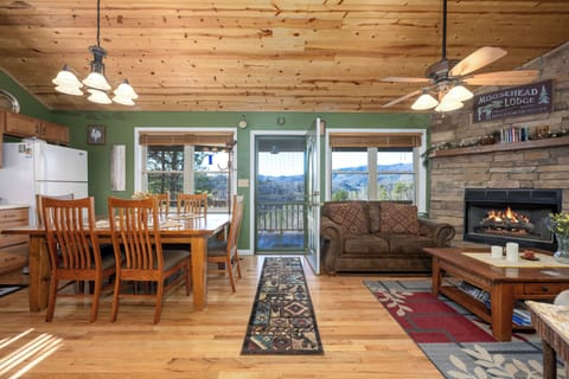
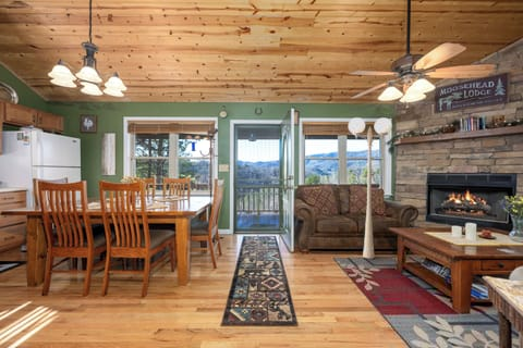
+ floor lamp [348,116,393,260]
